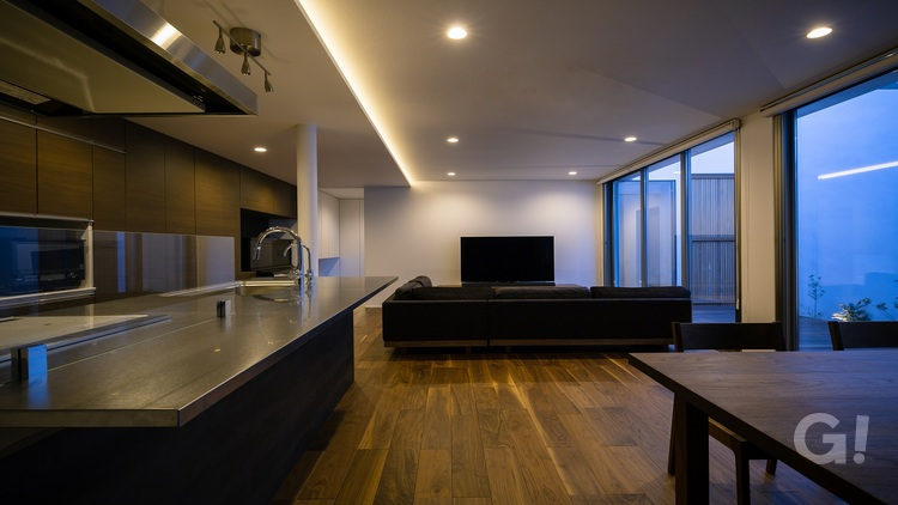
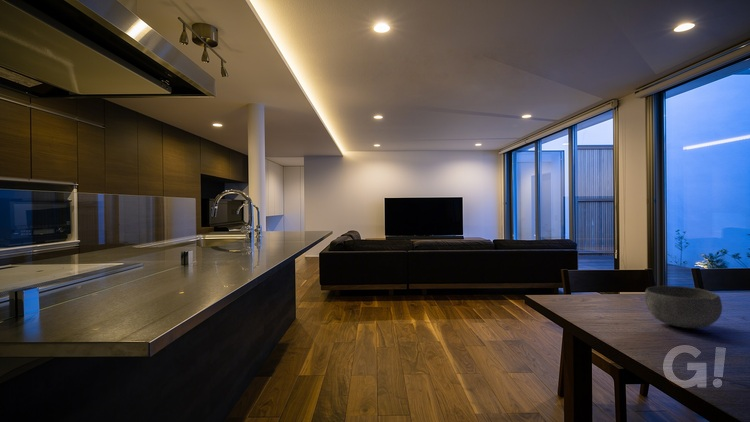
+ bowl [644,285,723,329]
